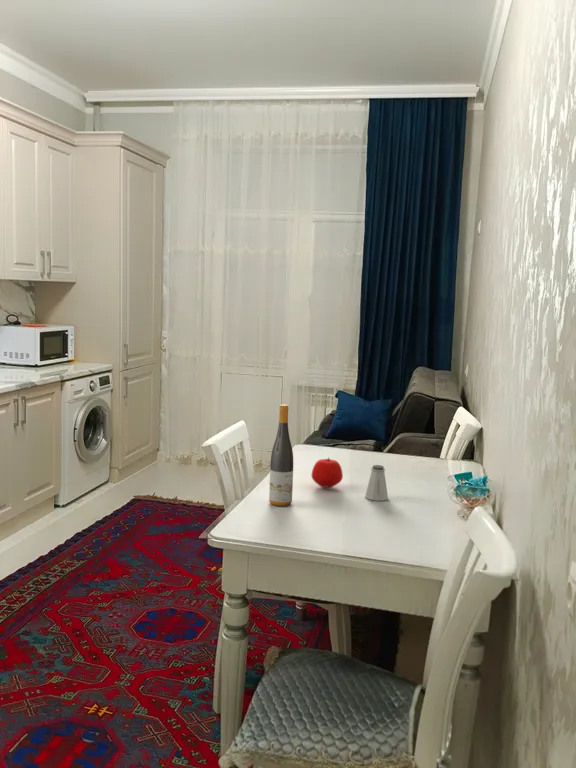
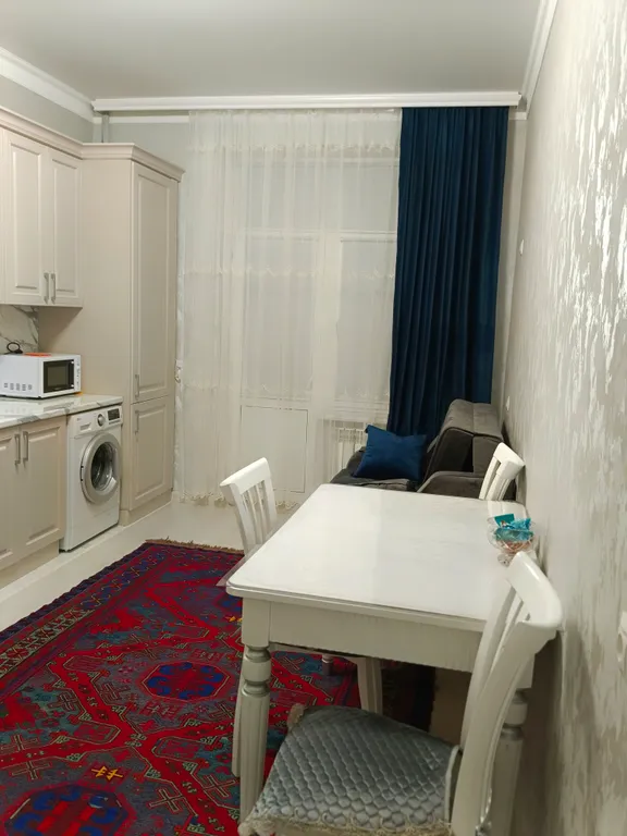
- saltshaker [364,464,389,502]
- apple [311,457,344,489]
- wine bottle [268,404,294,507]
